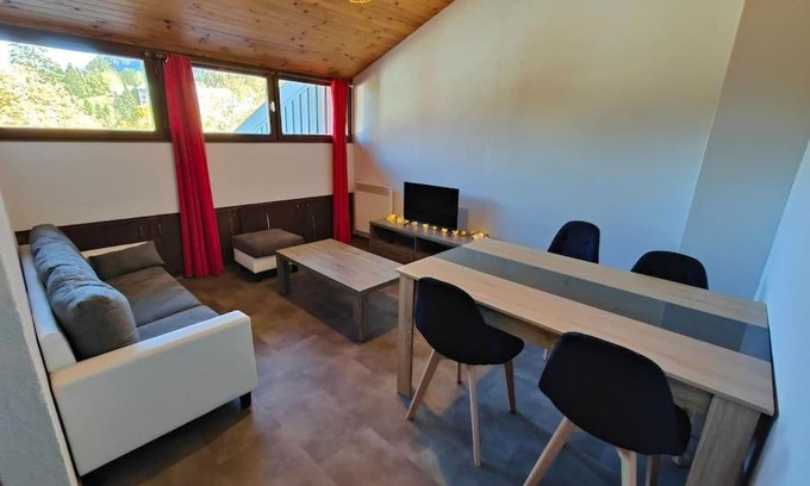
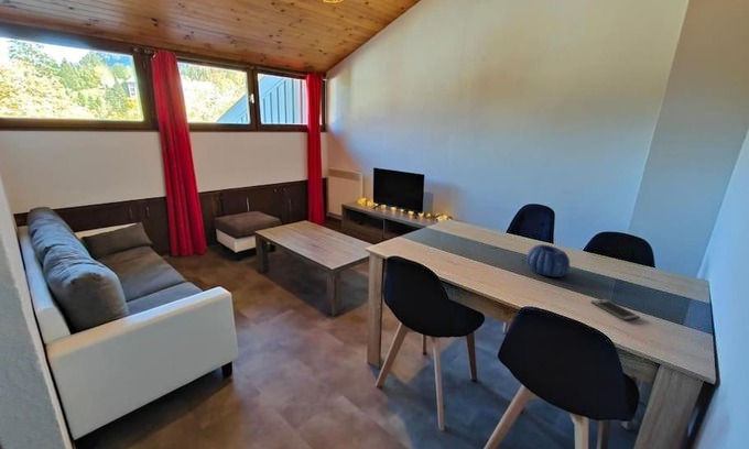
+ decorative bowl [525,243,571,278]
+ smartphone [590,298,641,321]
